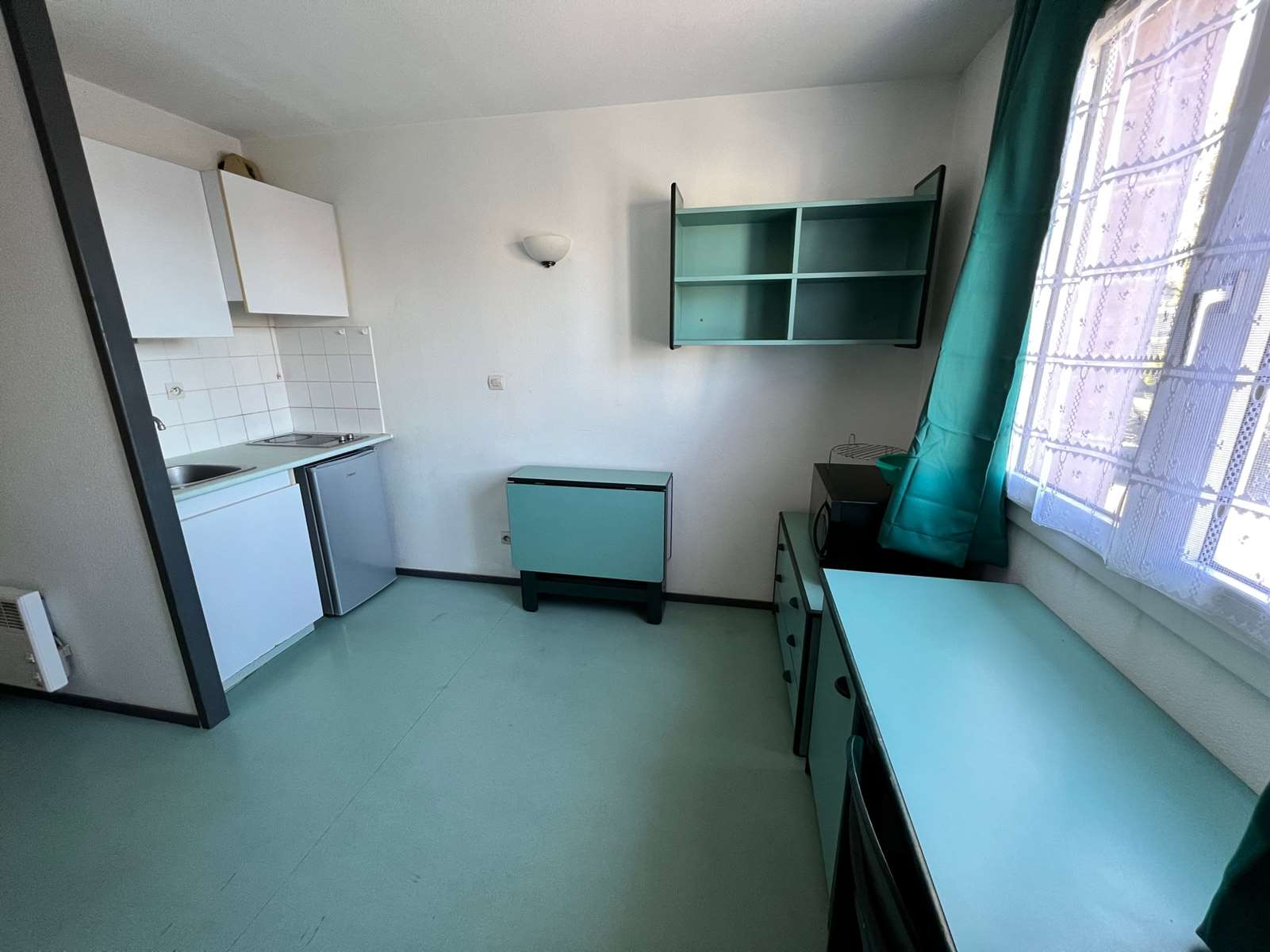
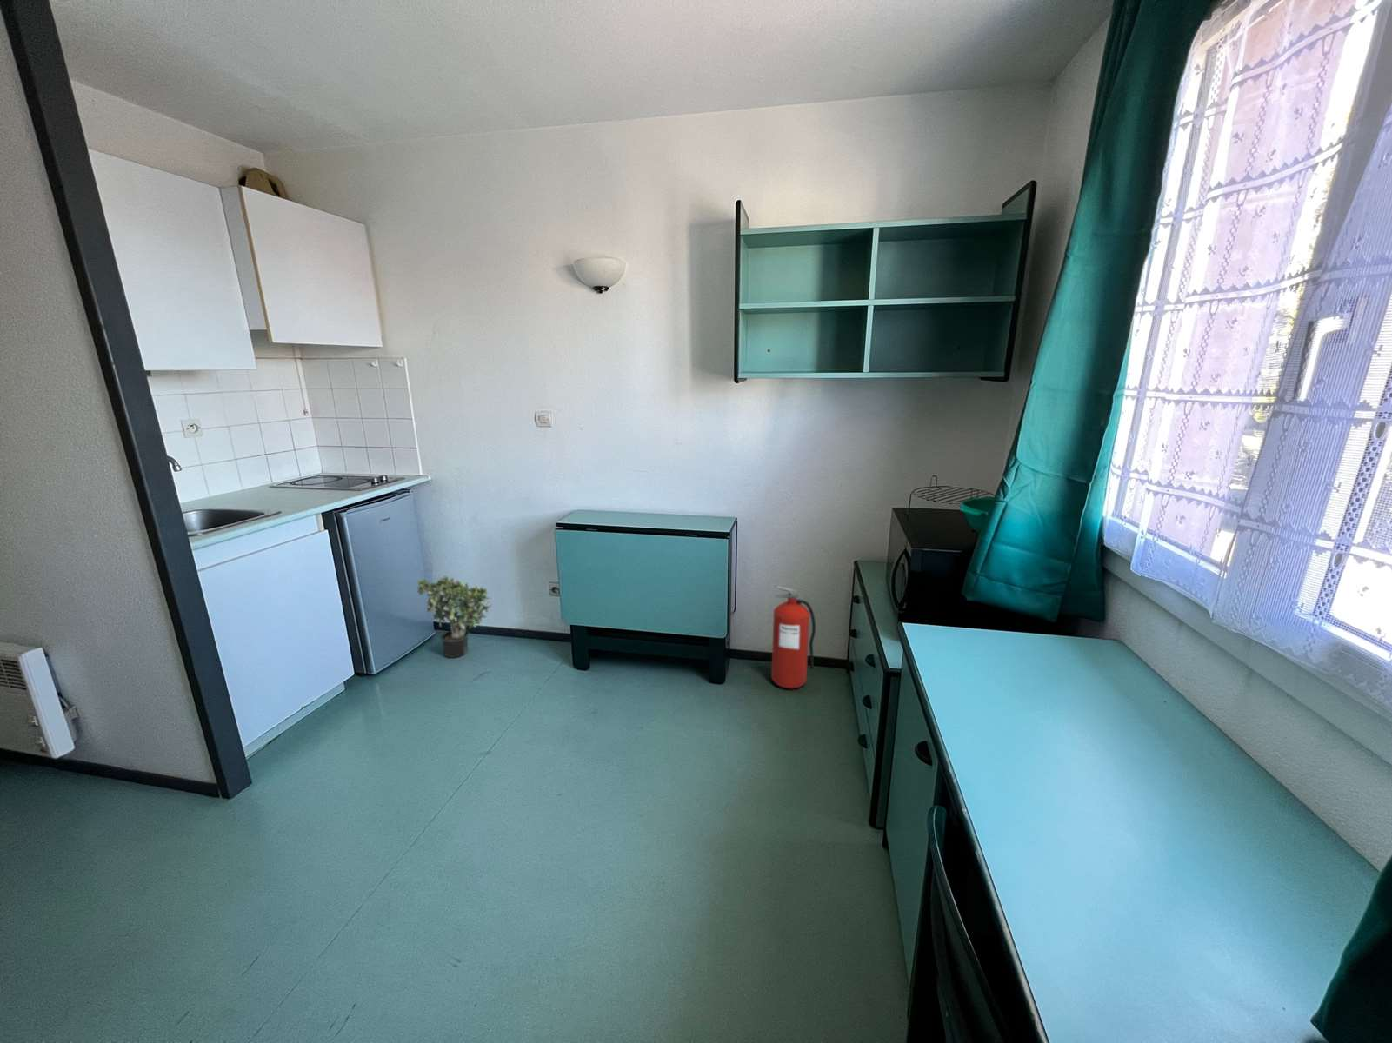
+ fire extinguisher [771,585,817,689]
+ potted plant [414,575,492,658]
